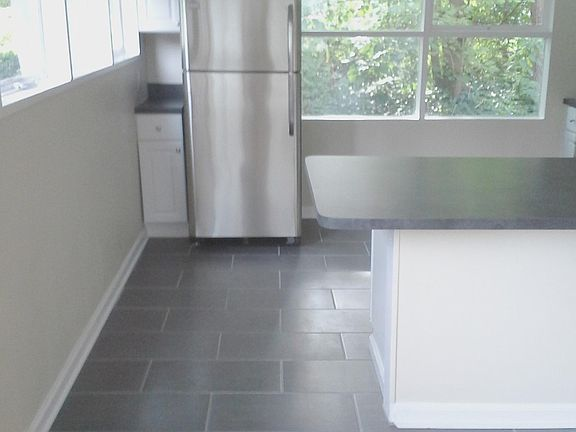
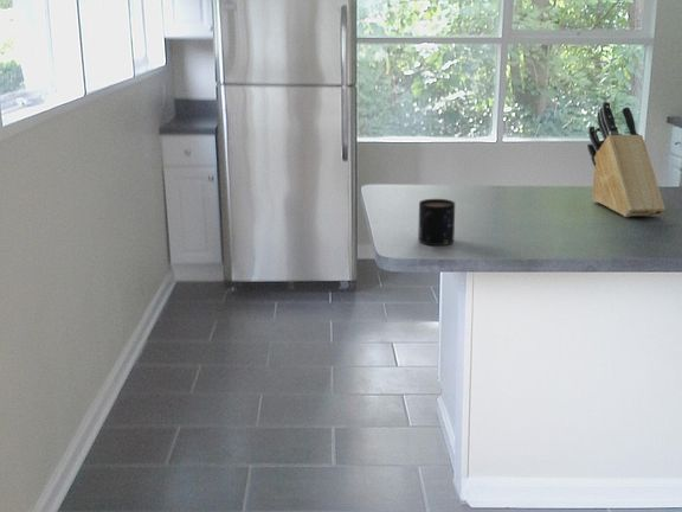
+ knife block [586,100,667,218]
+ mug [417,198,456,247]
